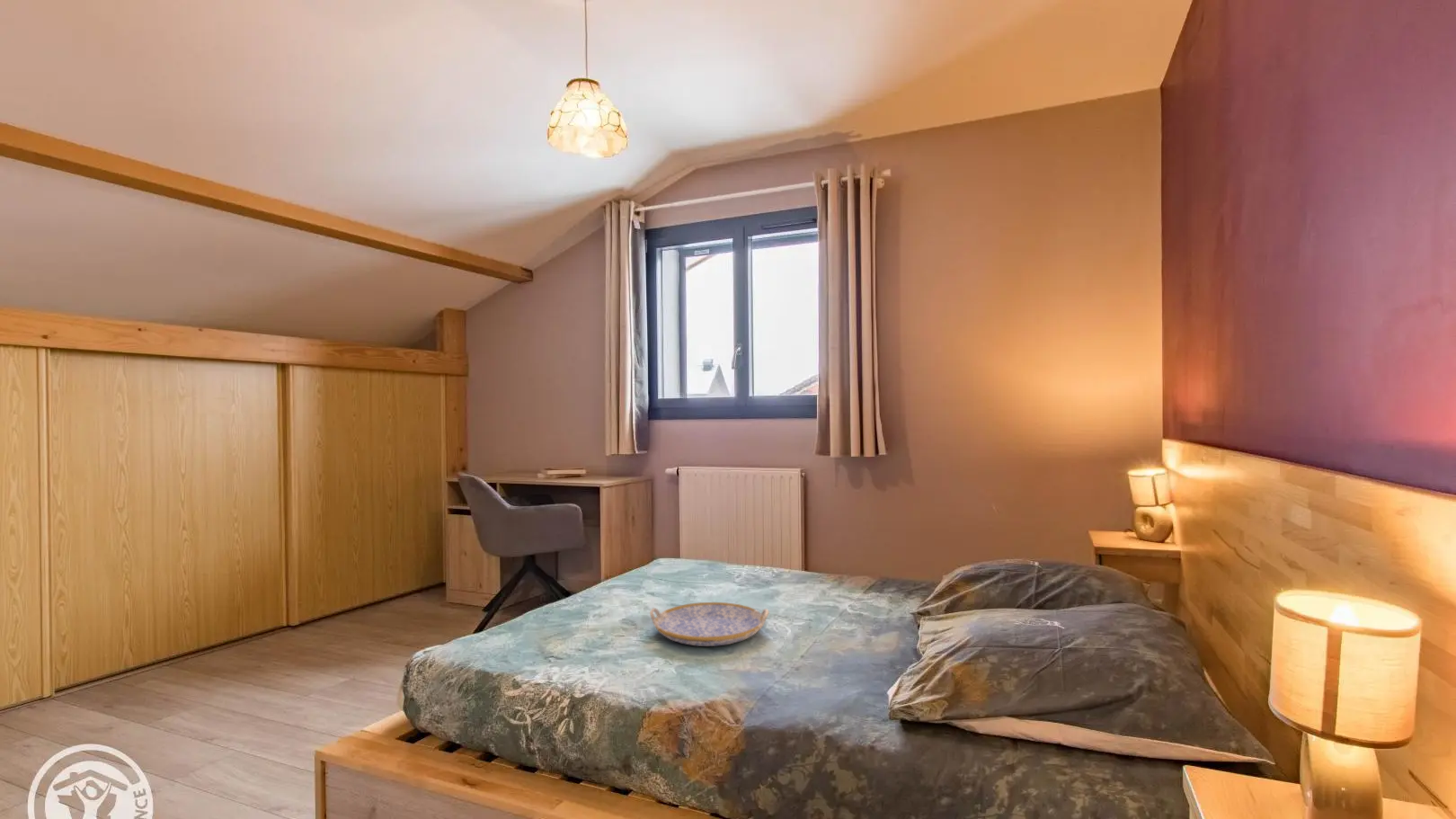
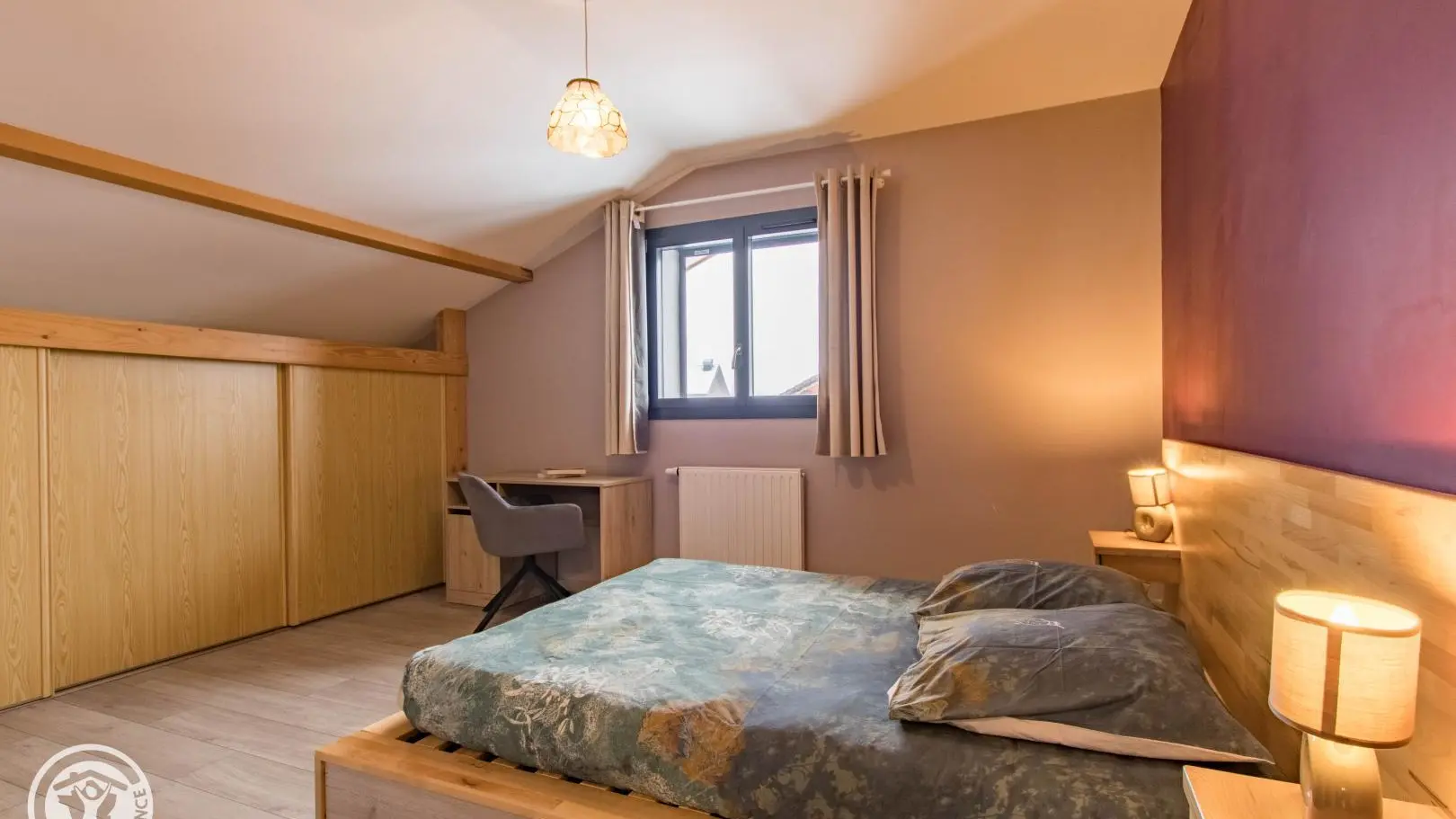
- serving tray [649,601,770,647]
